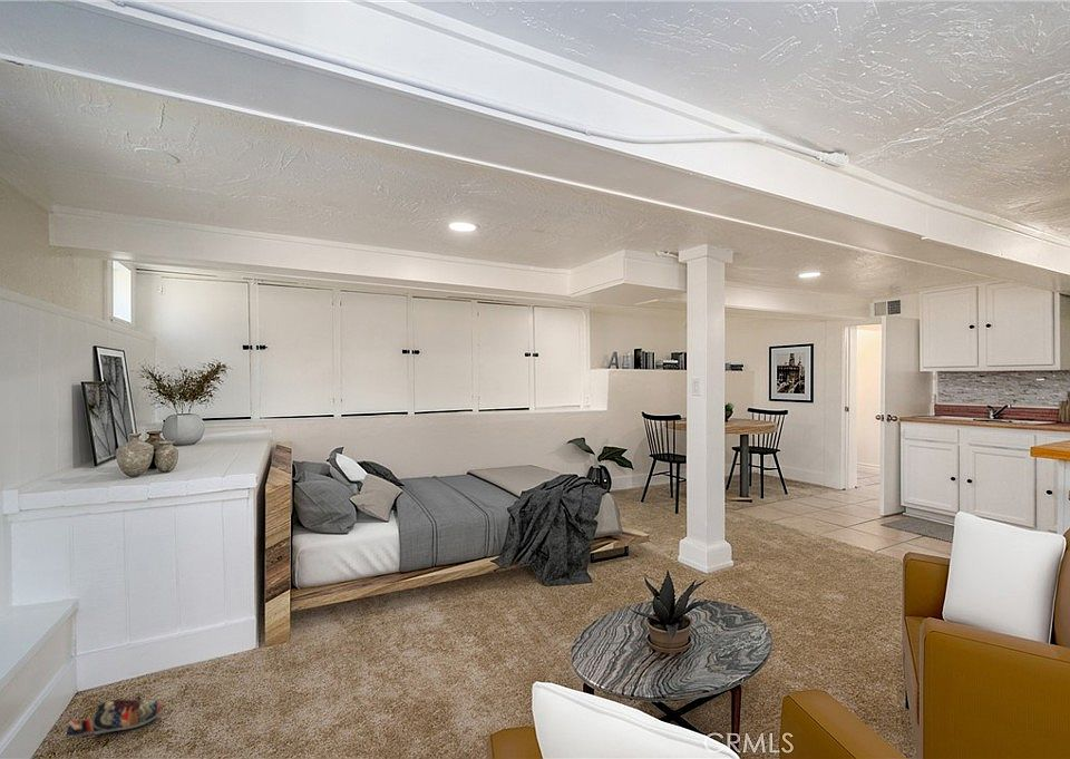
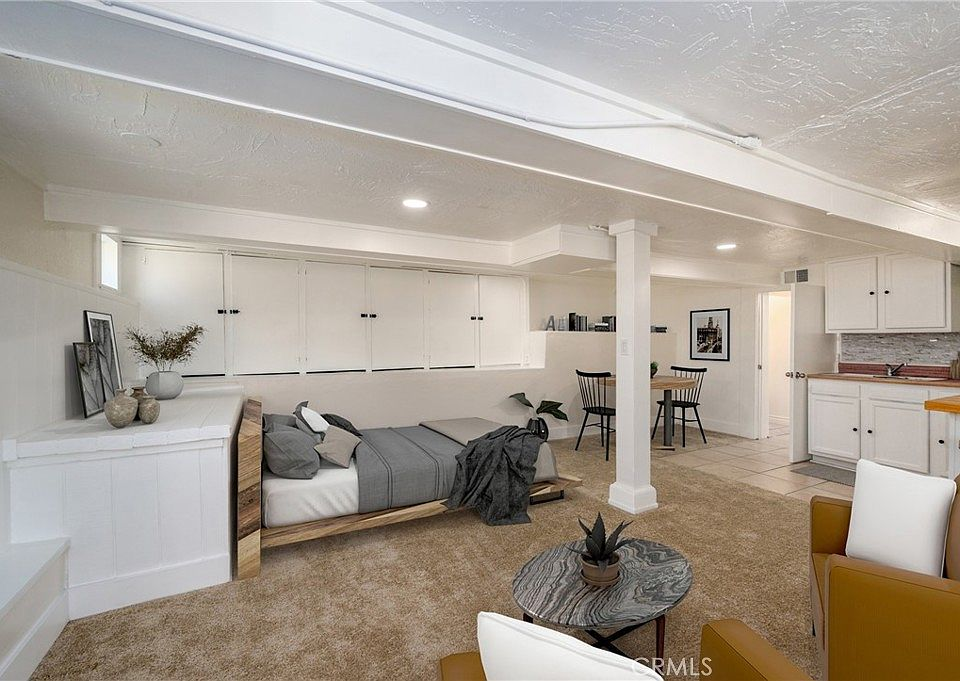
- shoe [66,695,163,738]
